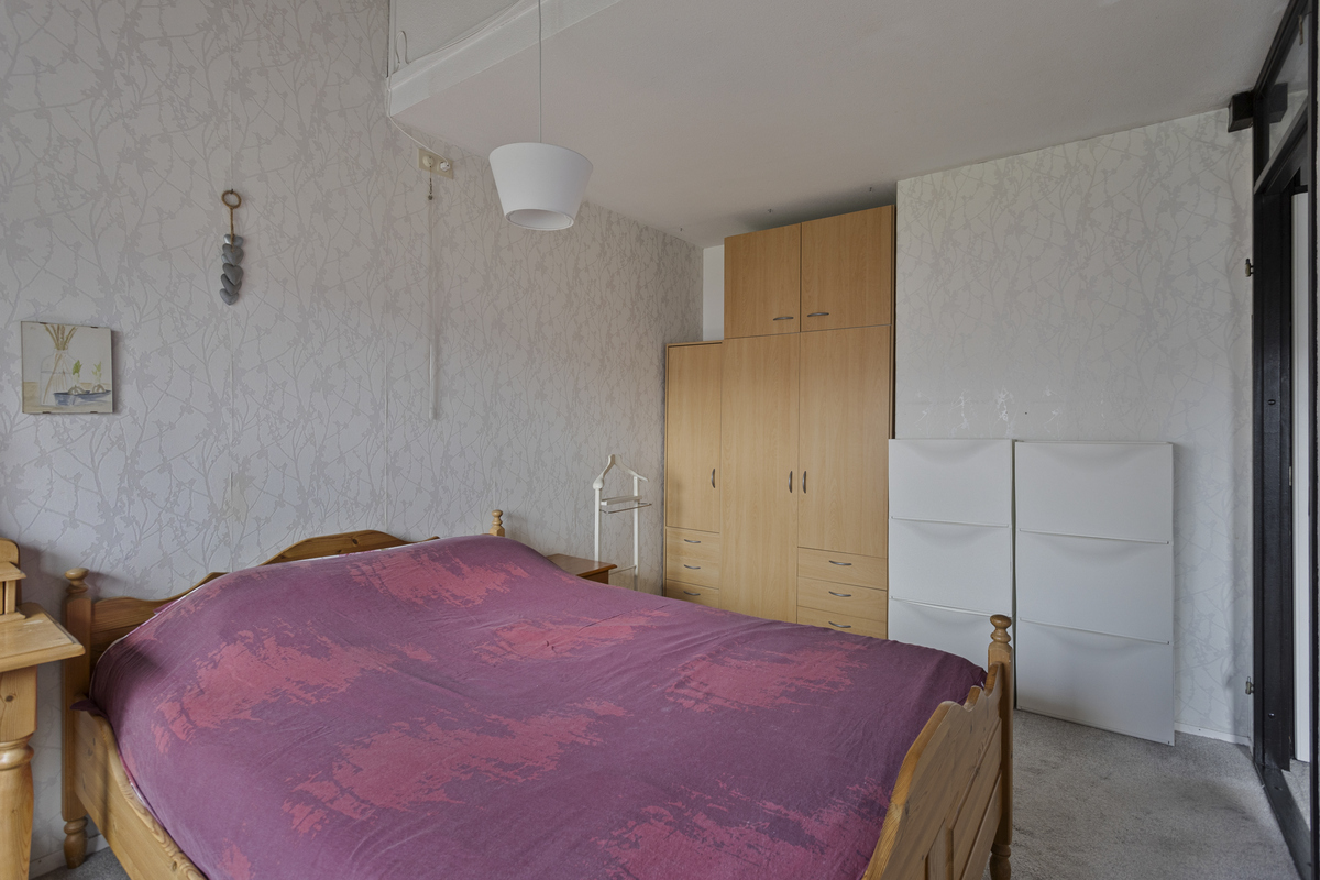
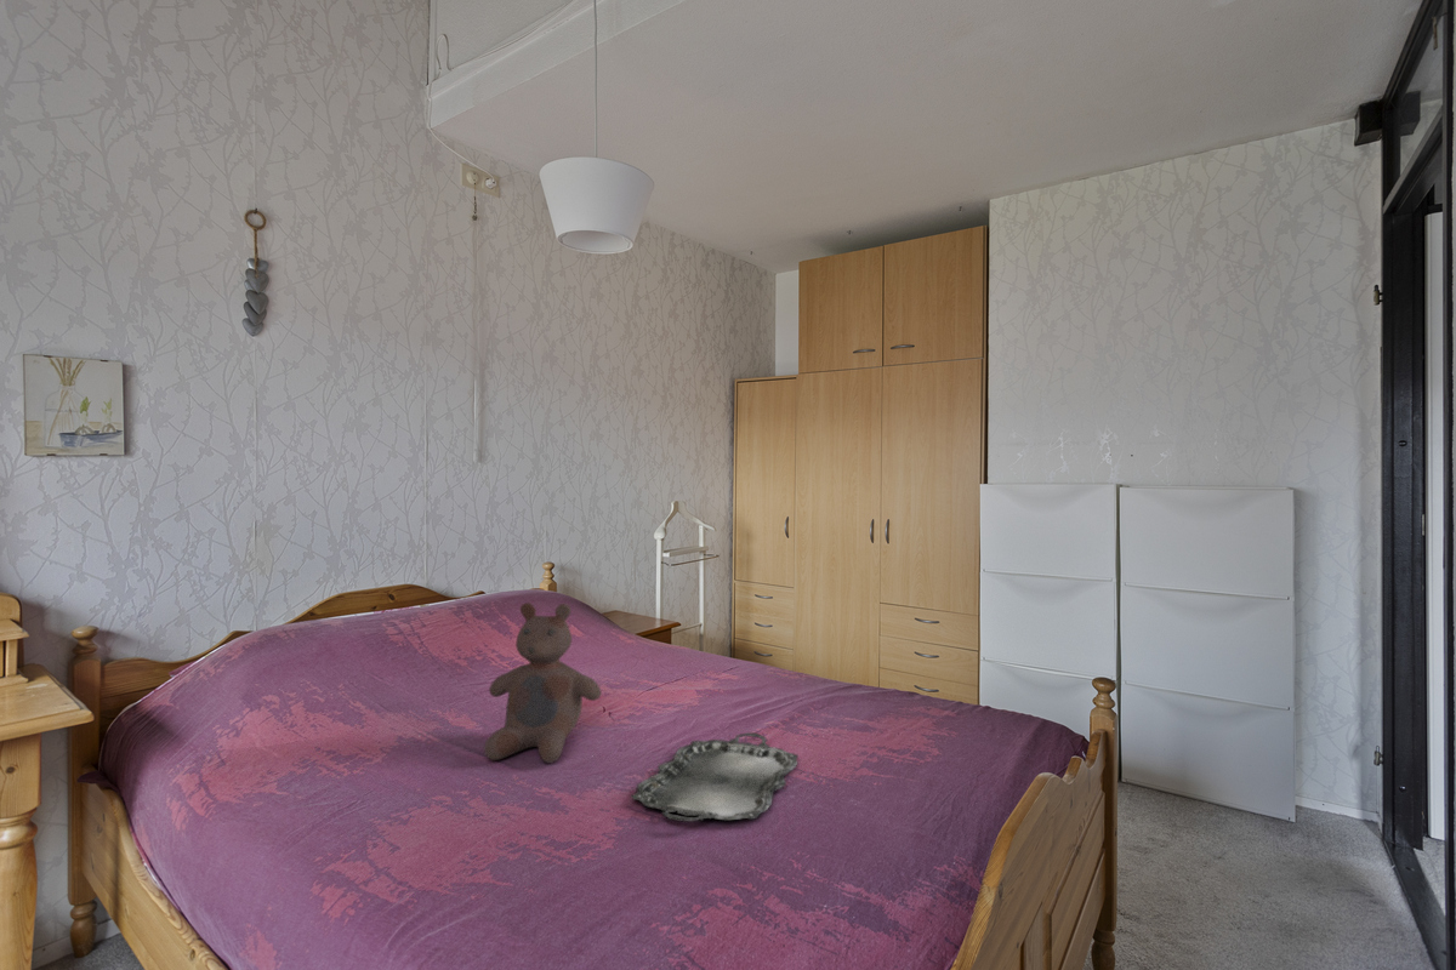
+ bear [483,601,602,764]
+ serving tray [630,731,800,823]
